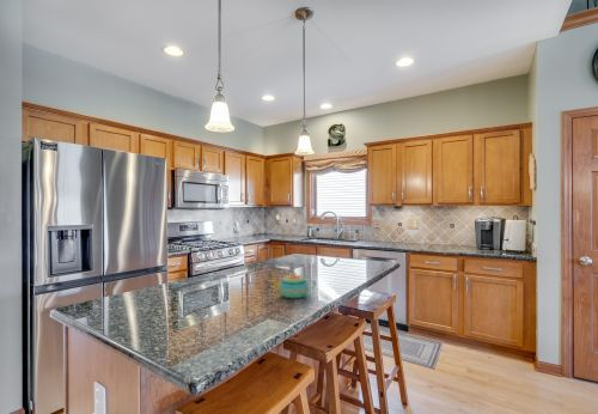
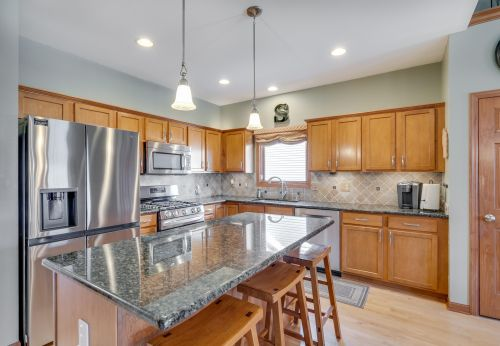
- teapot [268,272,317,299]
